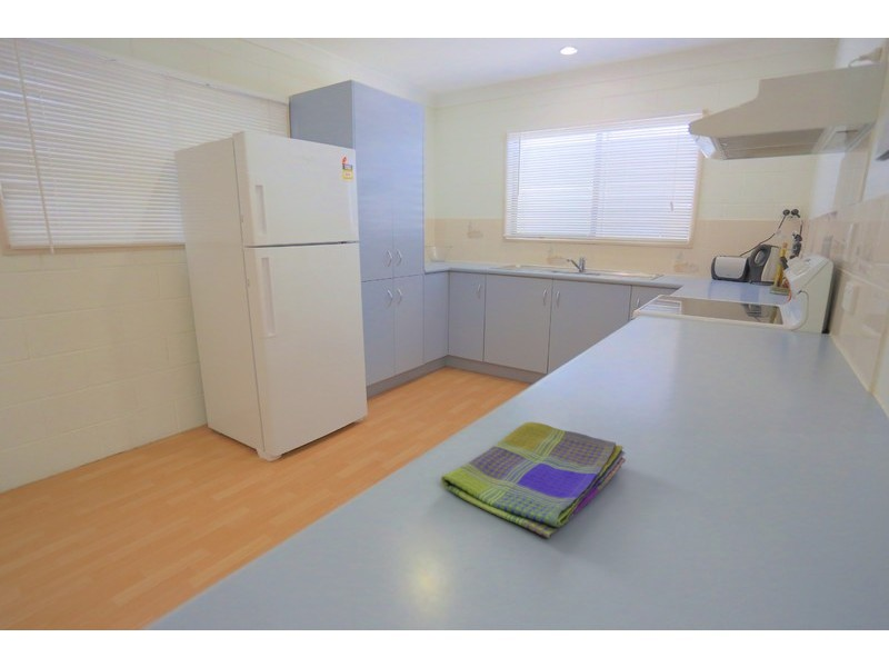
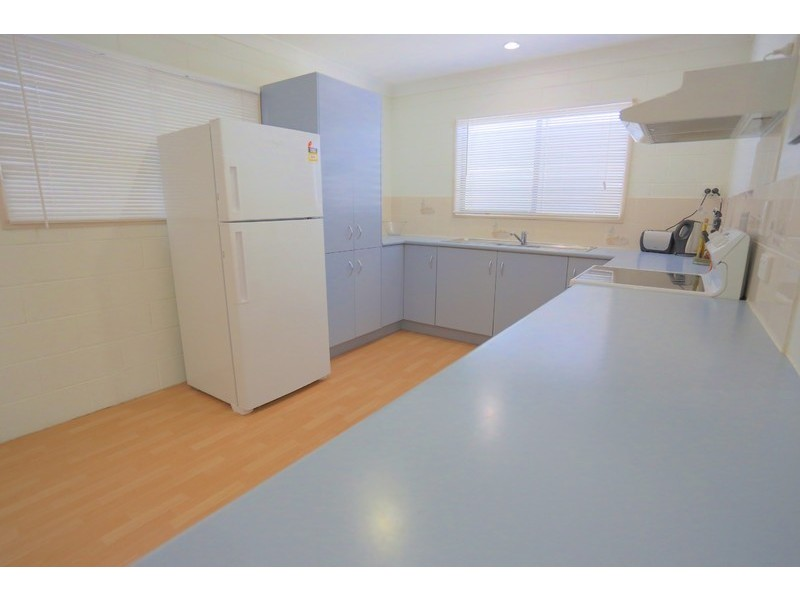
- dish towel [440,421,627,539]
